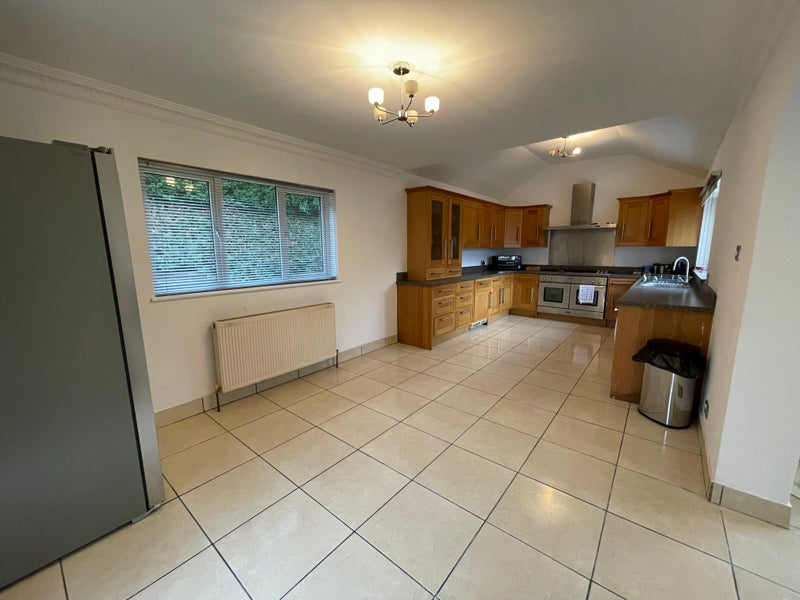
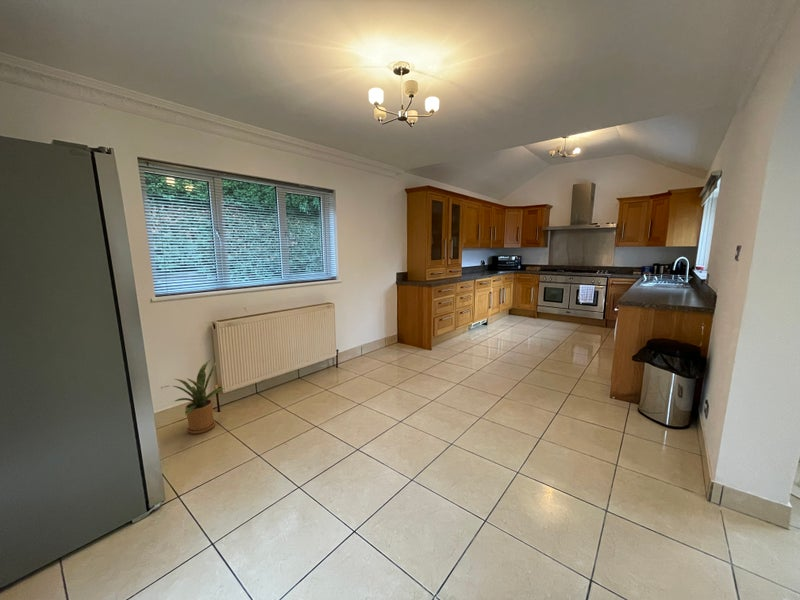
+ house plant [161,358,226,435]
